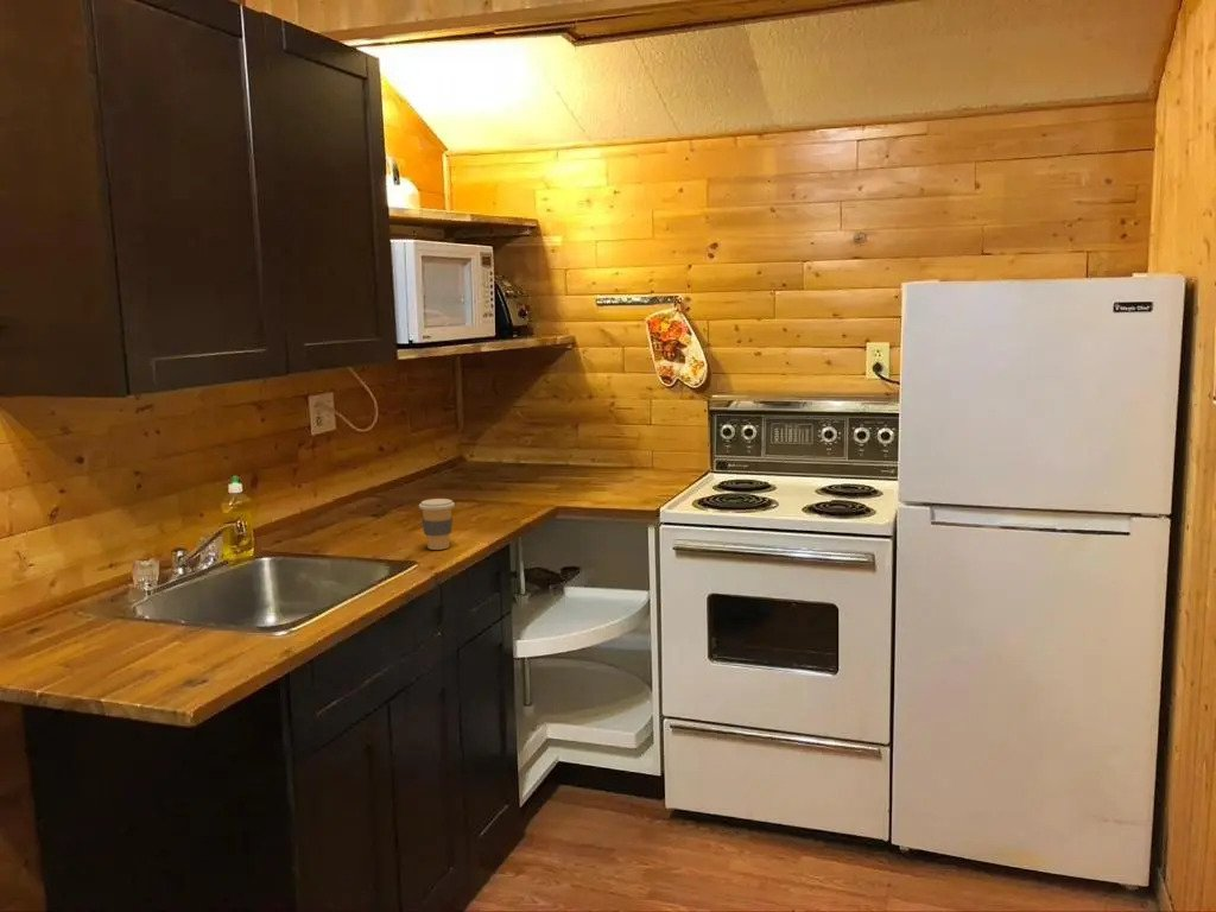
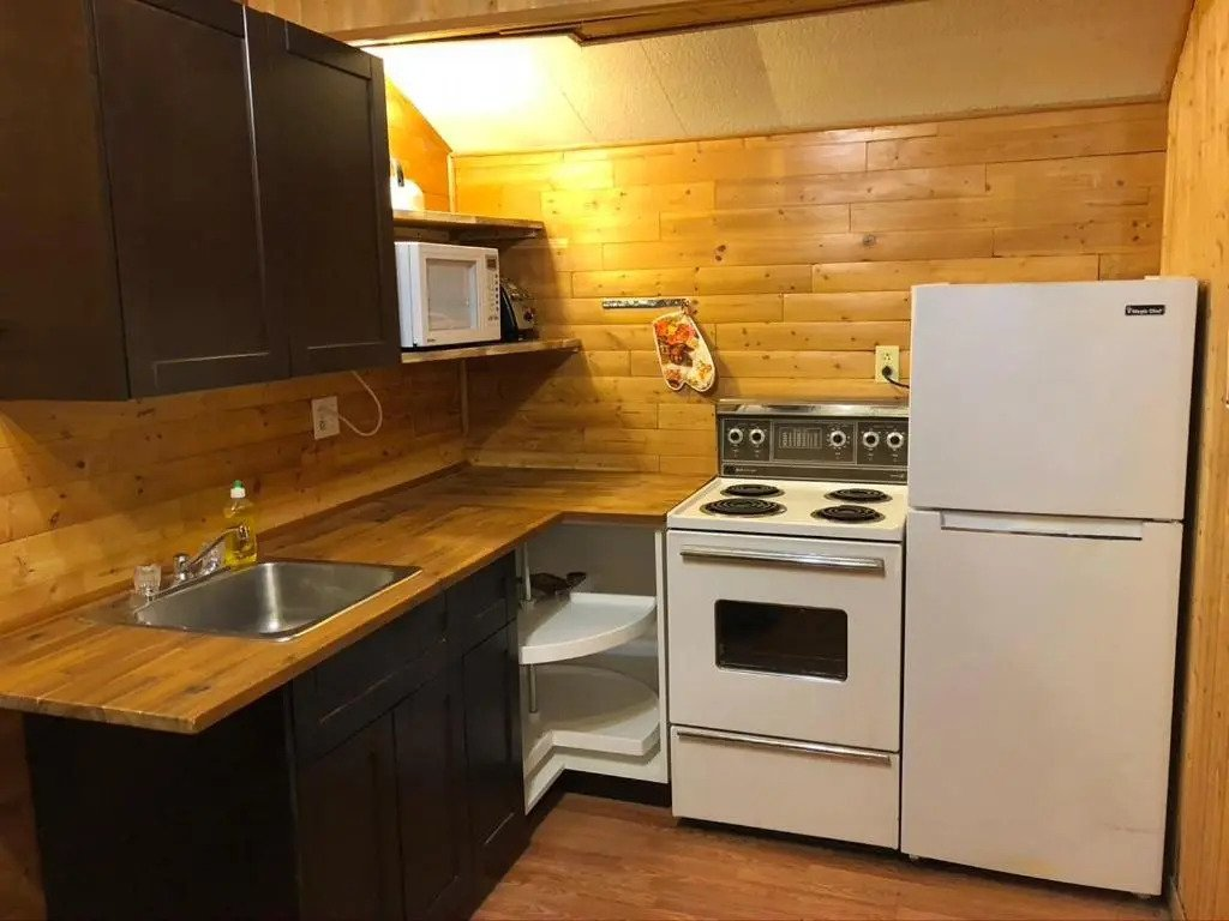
- coffee cup [418,498,456,551]
